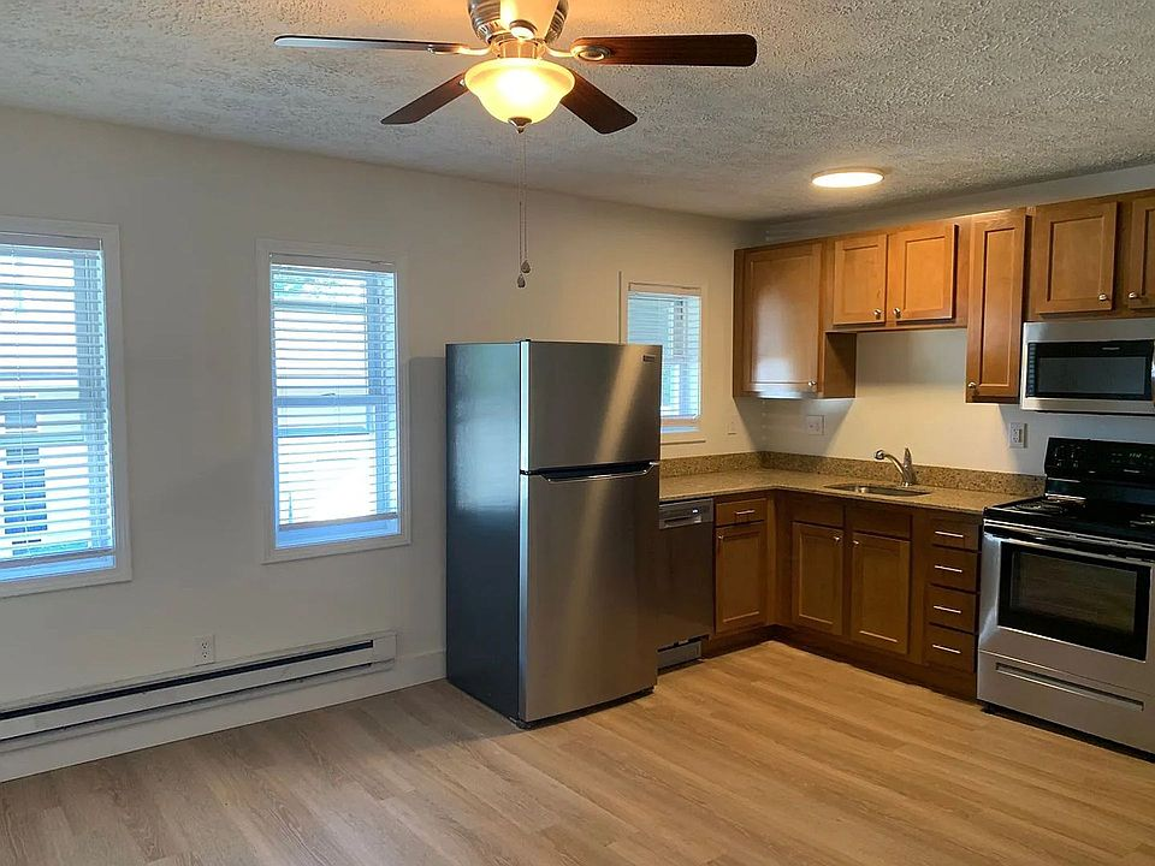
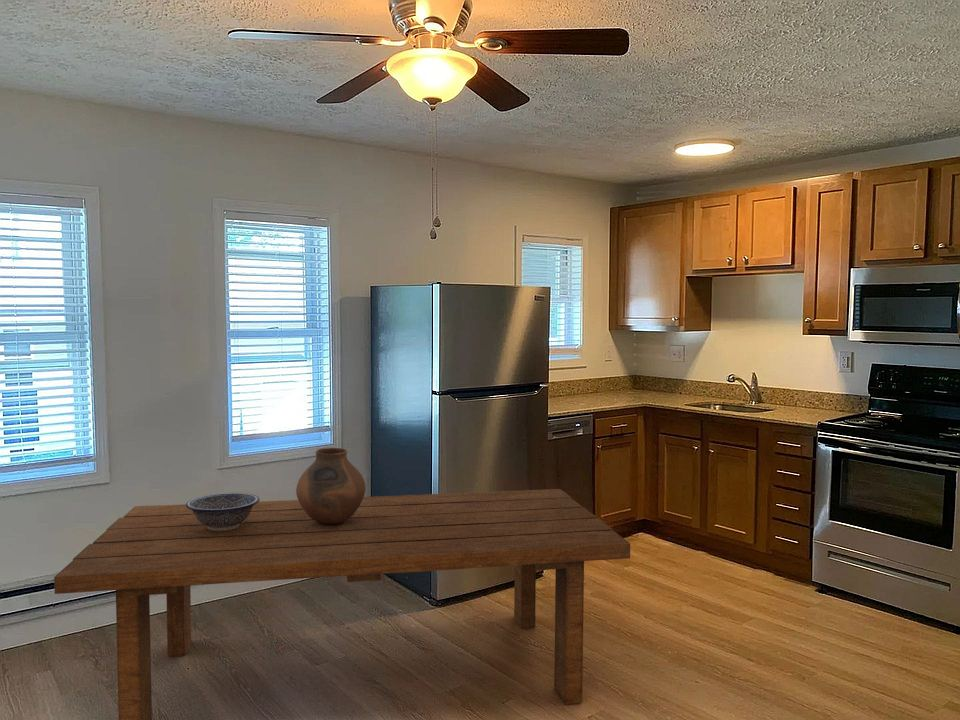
+ dining table [53,488,631,720]
+ vase [295,447,367,524]
+ decorative bowl [185,492,261,531]
